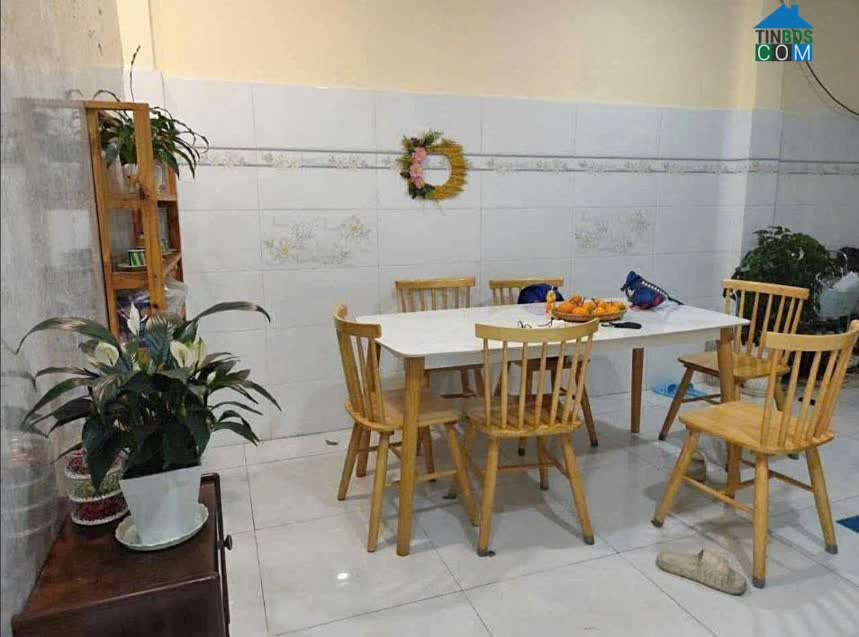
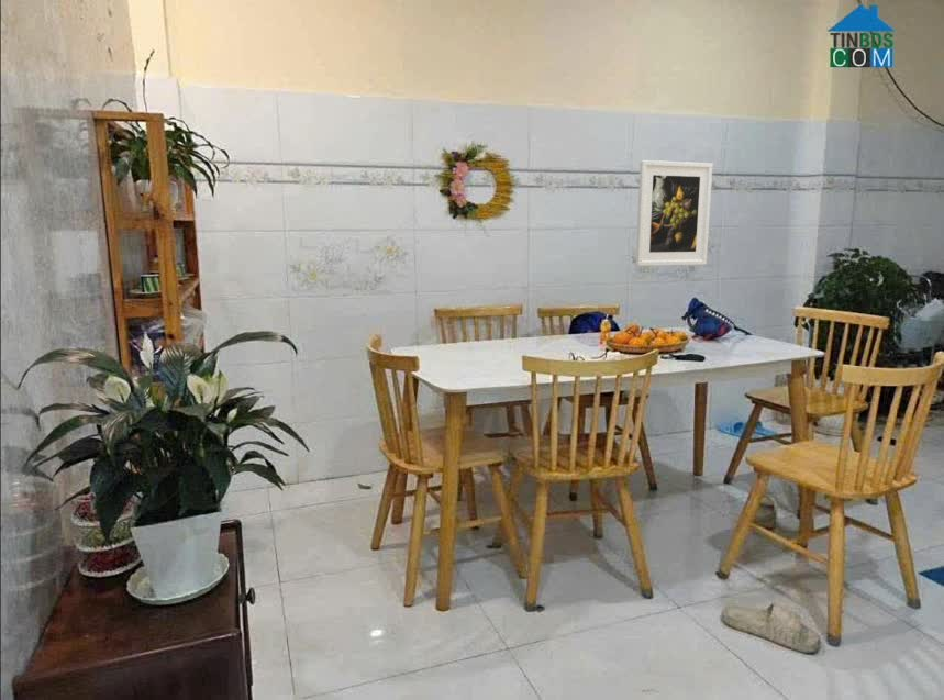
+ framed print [635,159,713,267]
